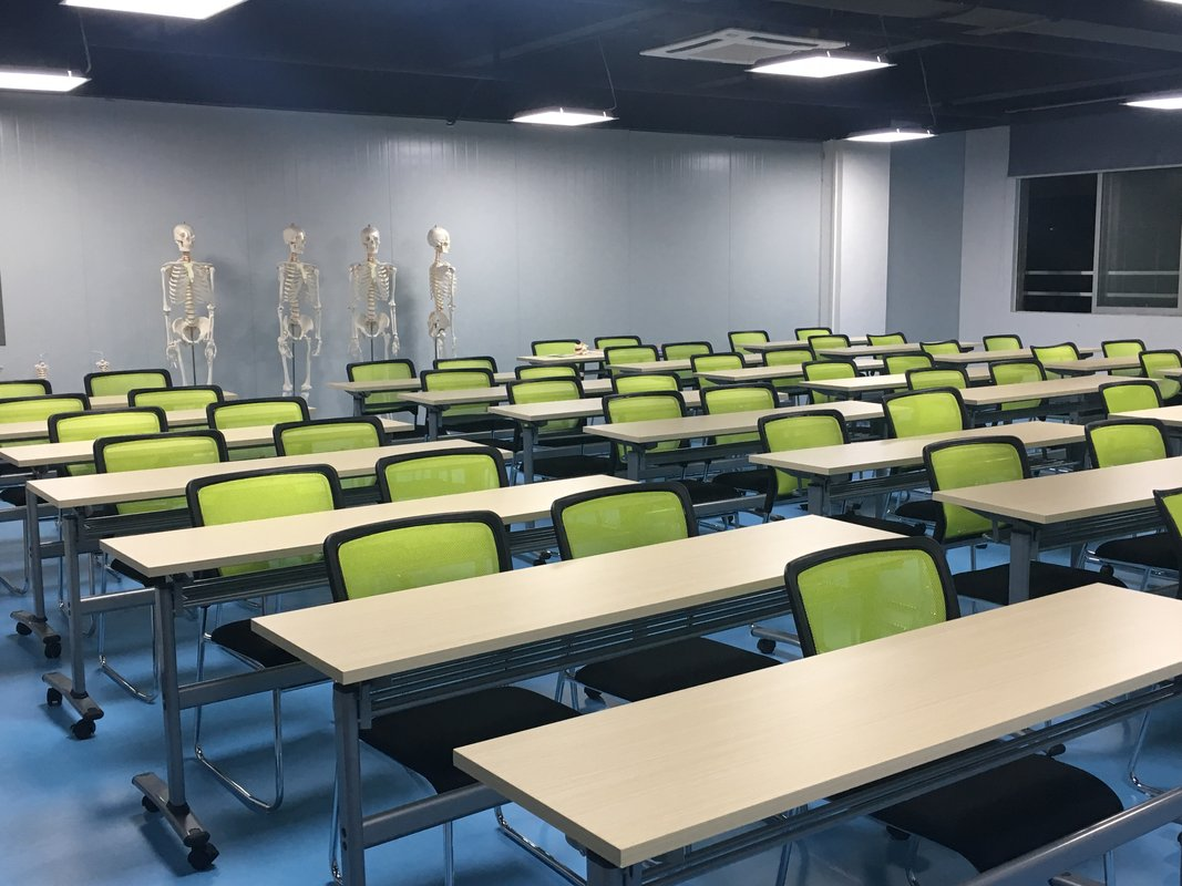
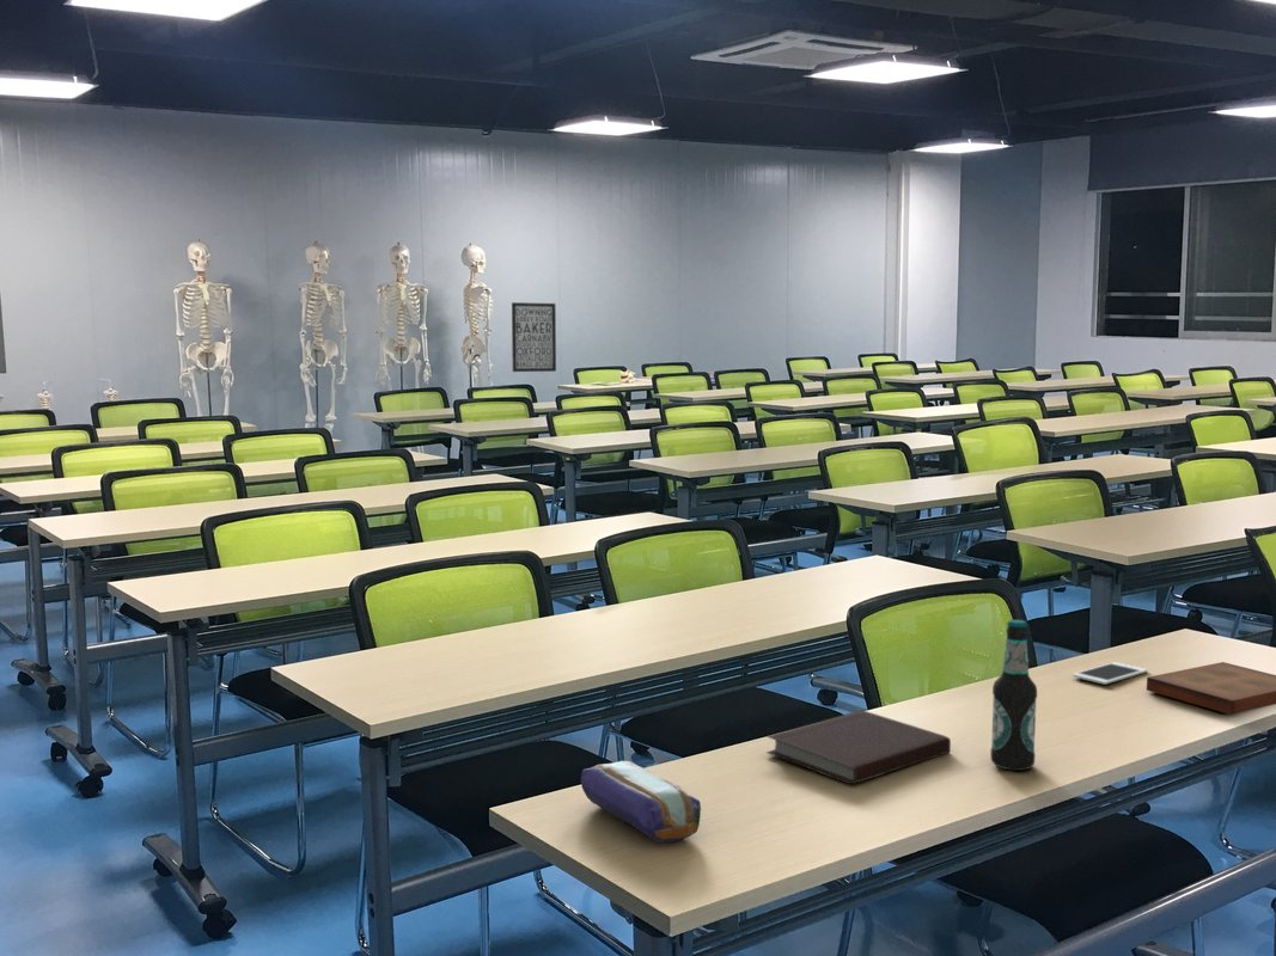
+ wall art [511,301,557,373]
+ bottle [989,619,1038,772]
+ notebook [765,709,952,785]
+ cell phone [1072,661,1149,686]
+ book [1146,661,1276,716]
+ pencil case [580,760,702,844]
